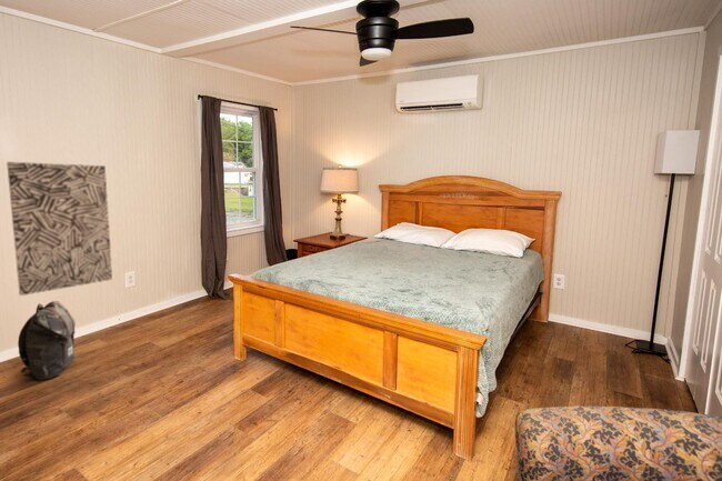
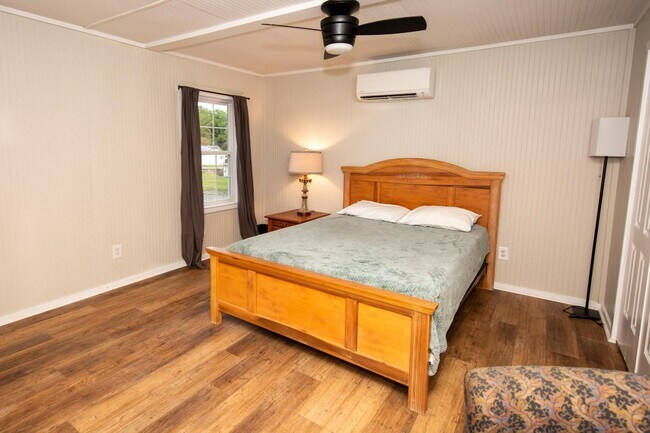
- wall art [6,161,113,297]
- backpack [17,300,77,381]
